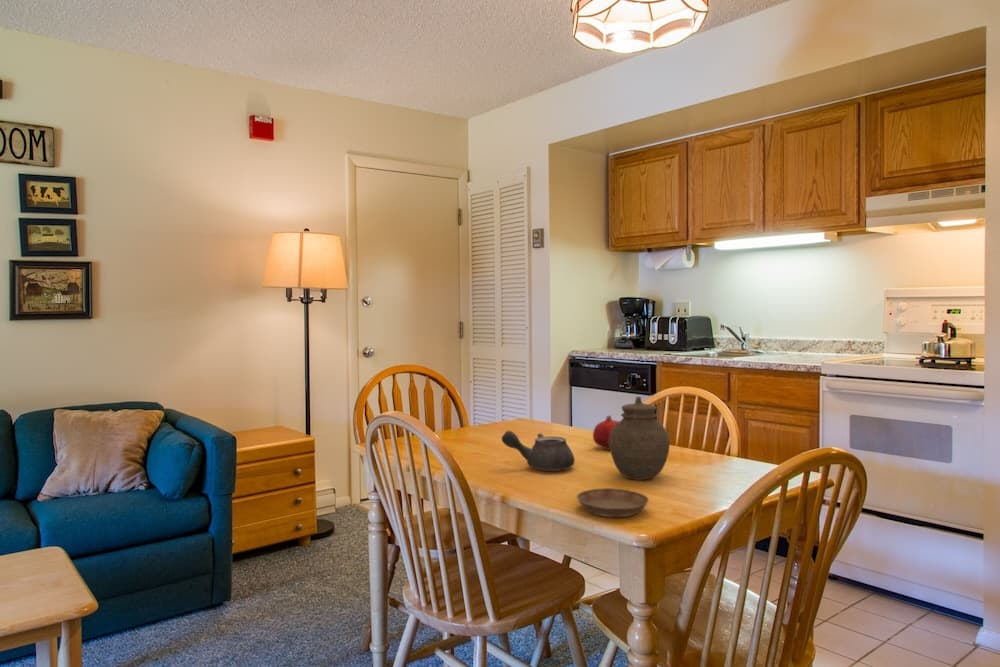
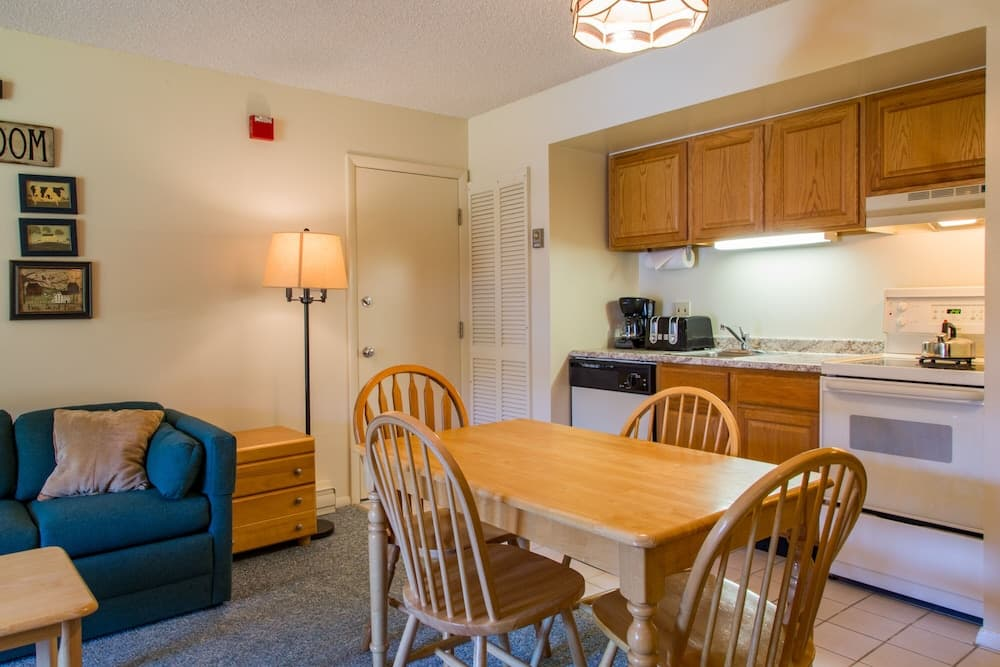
- jar [609,396,671,481]
- saucer [576,487,650,518]
- teapot [501,430,576,472]
- fruit [592,414,620,450]
